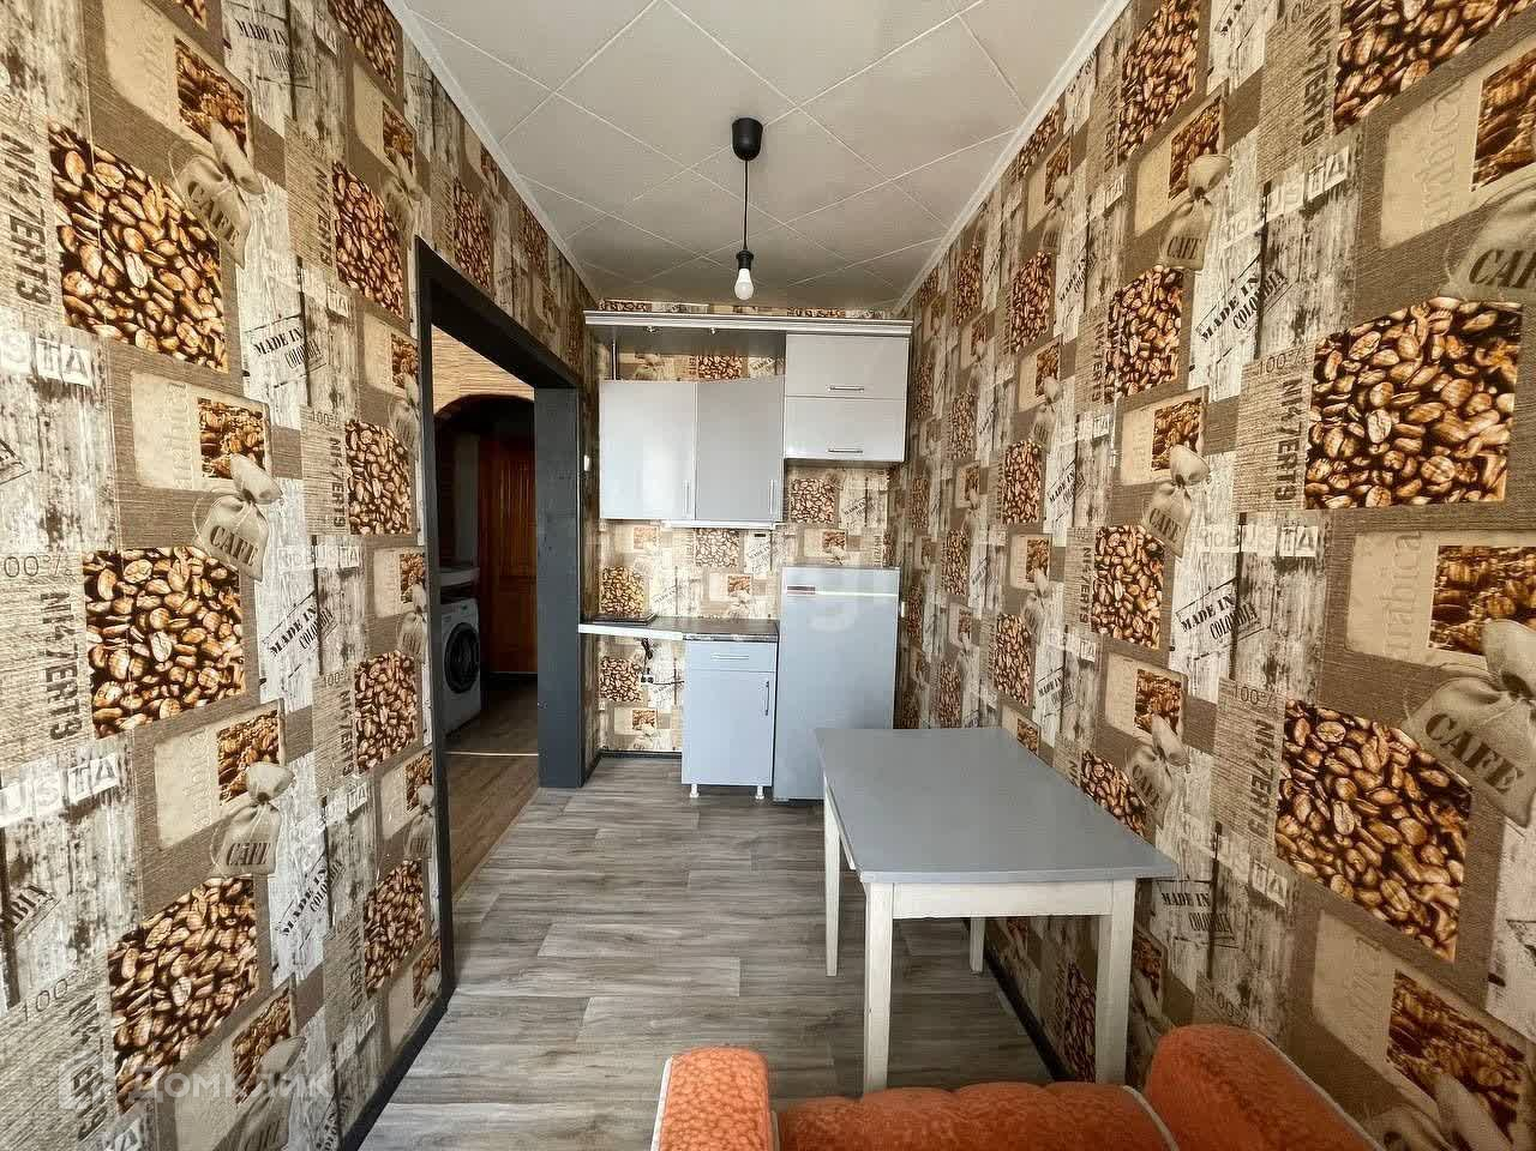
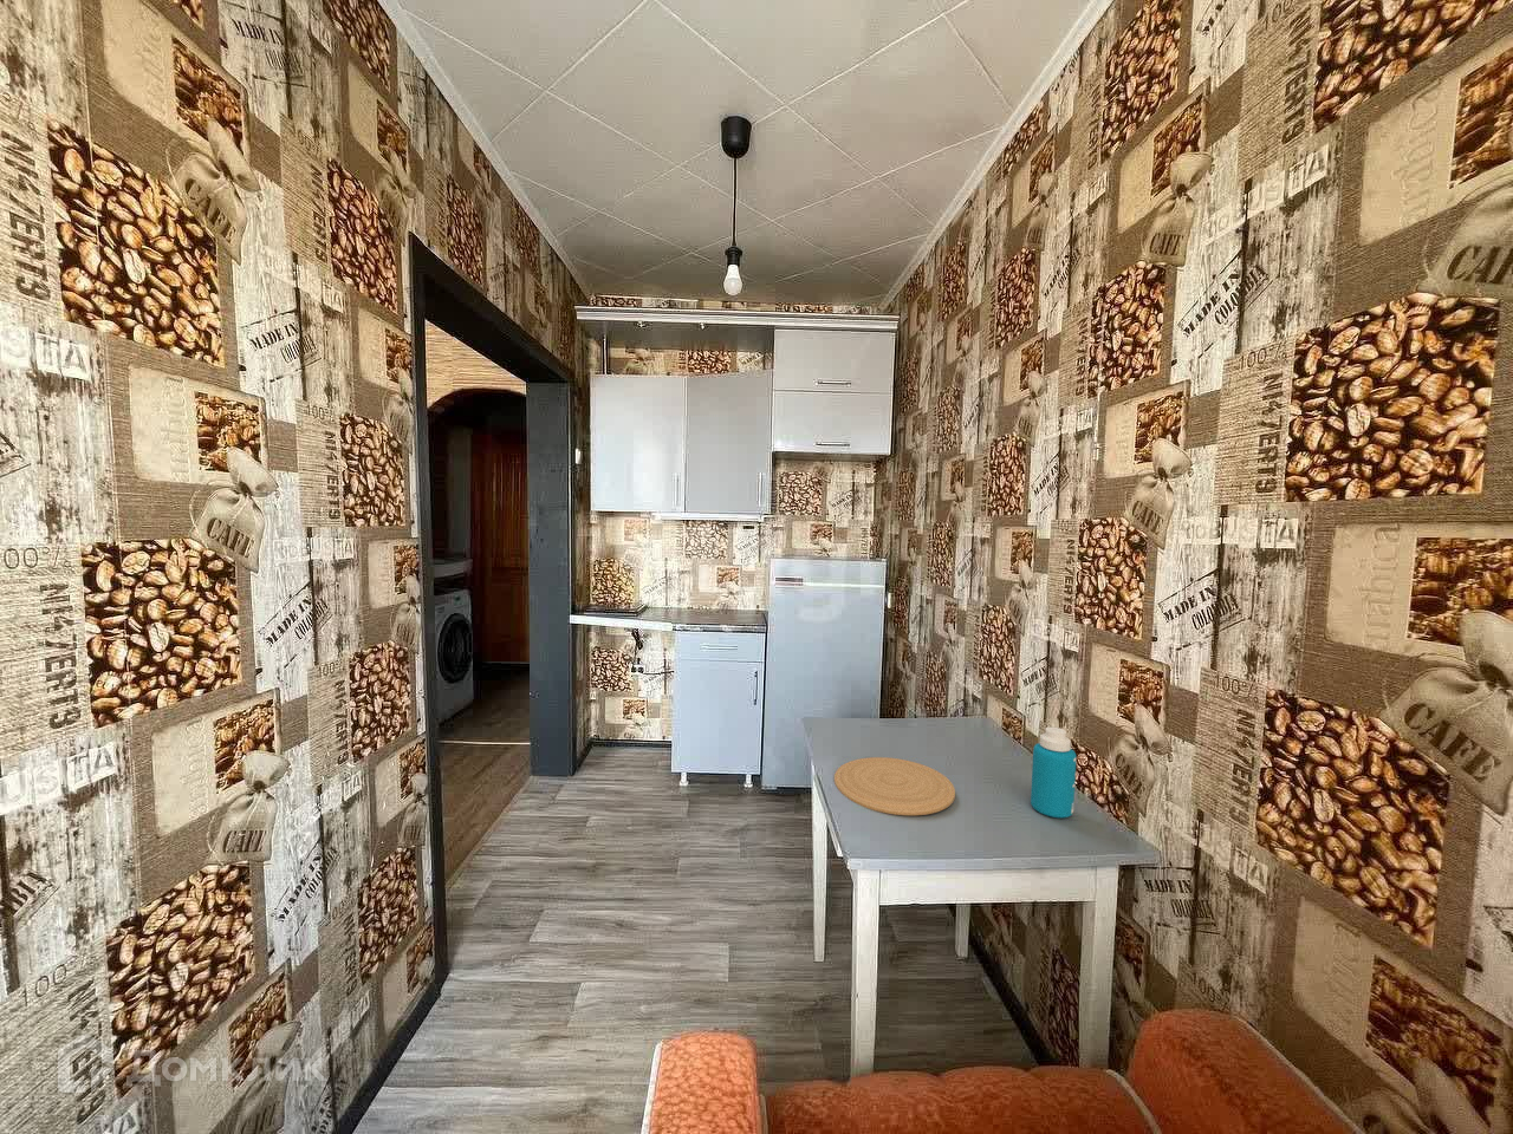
+ bottle [1029,725,1077,818]
+ plate [833,756,957,816]
